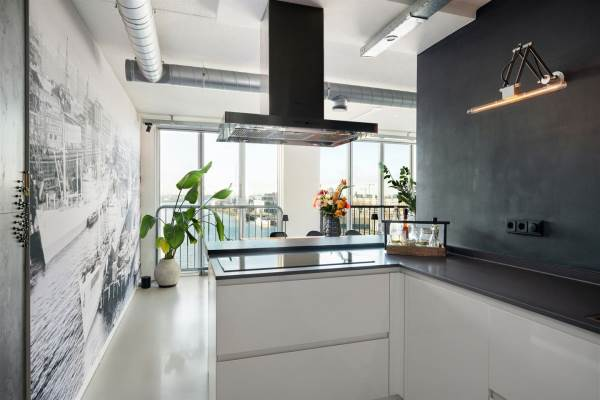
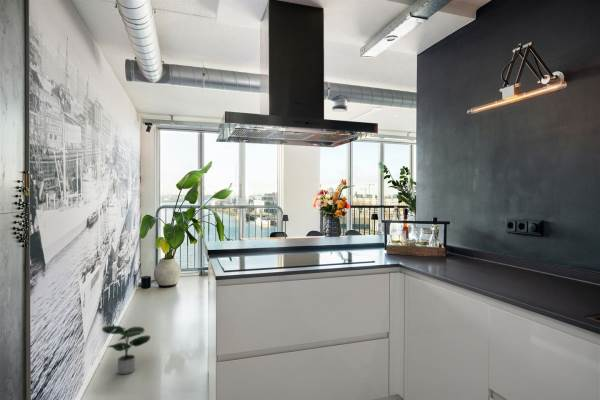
+ potted plant [101,325,151,375]
